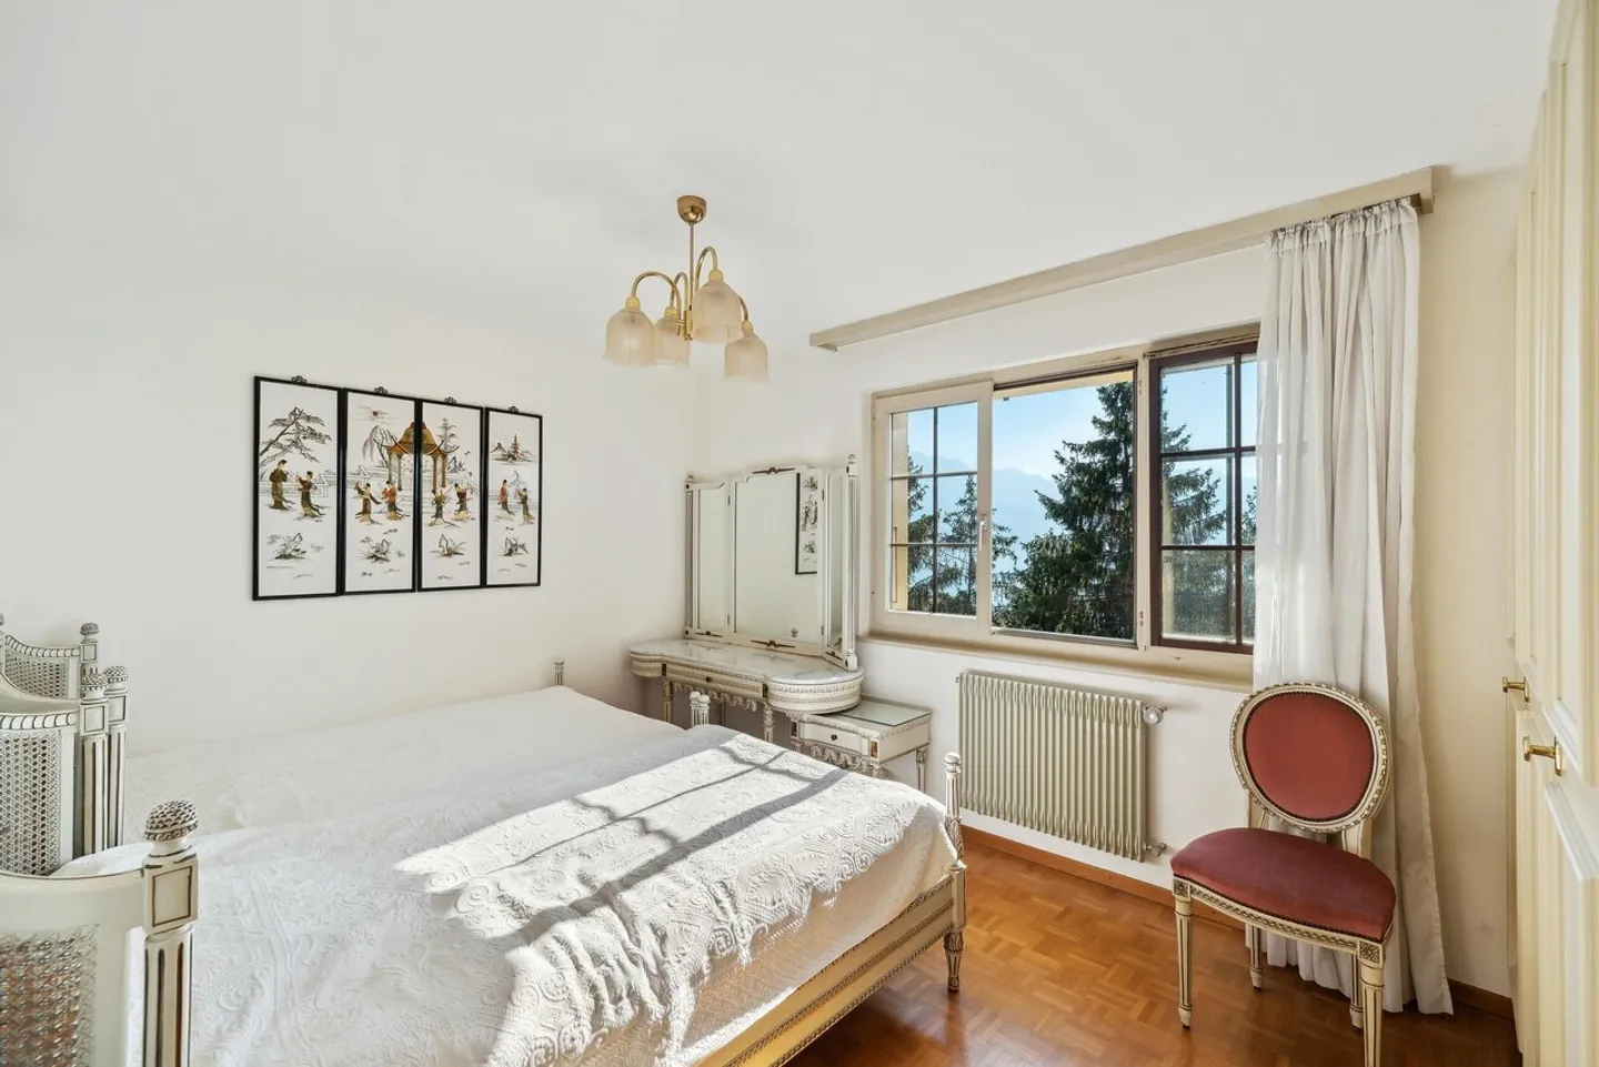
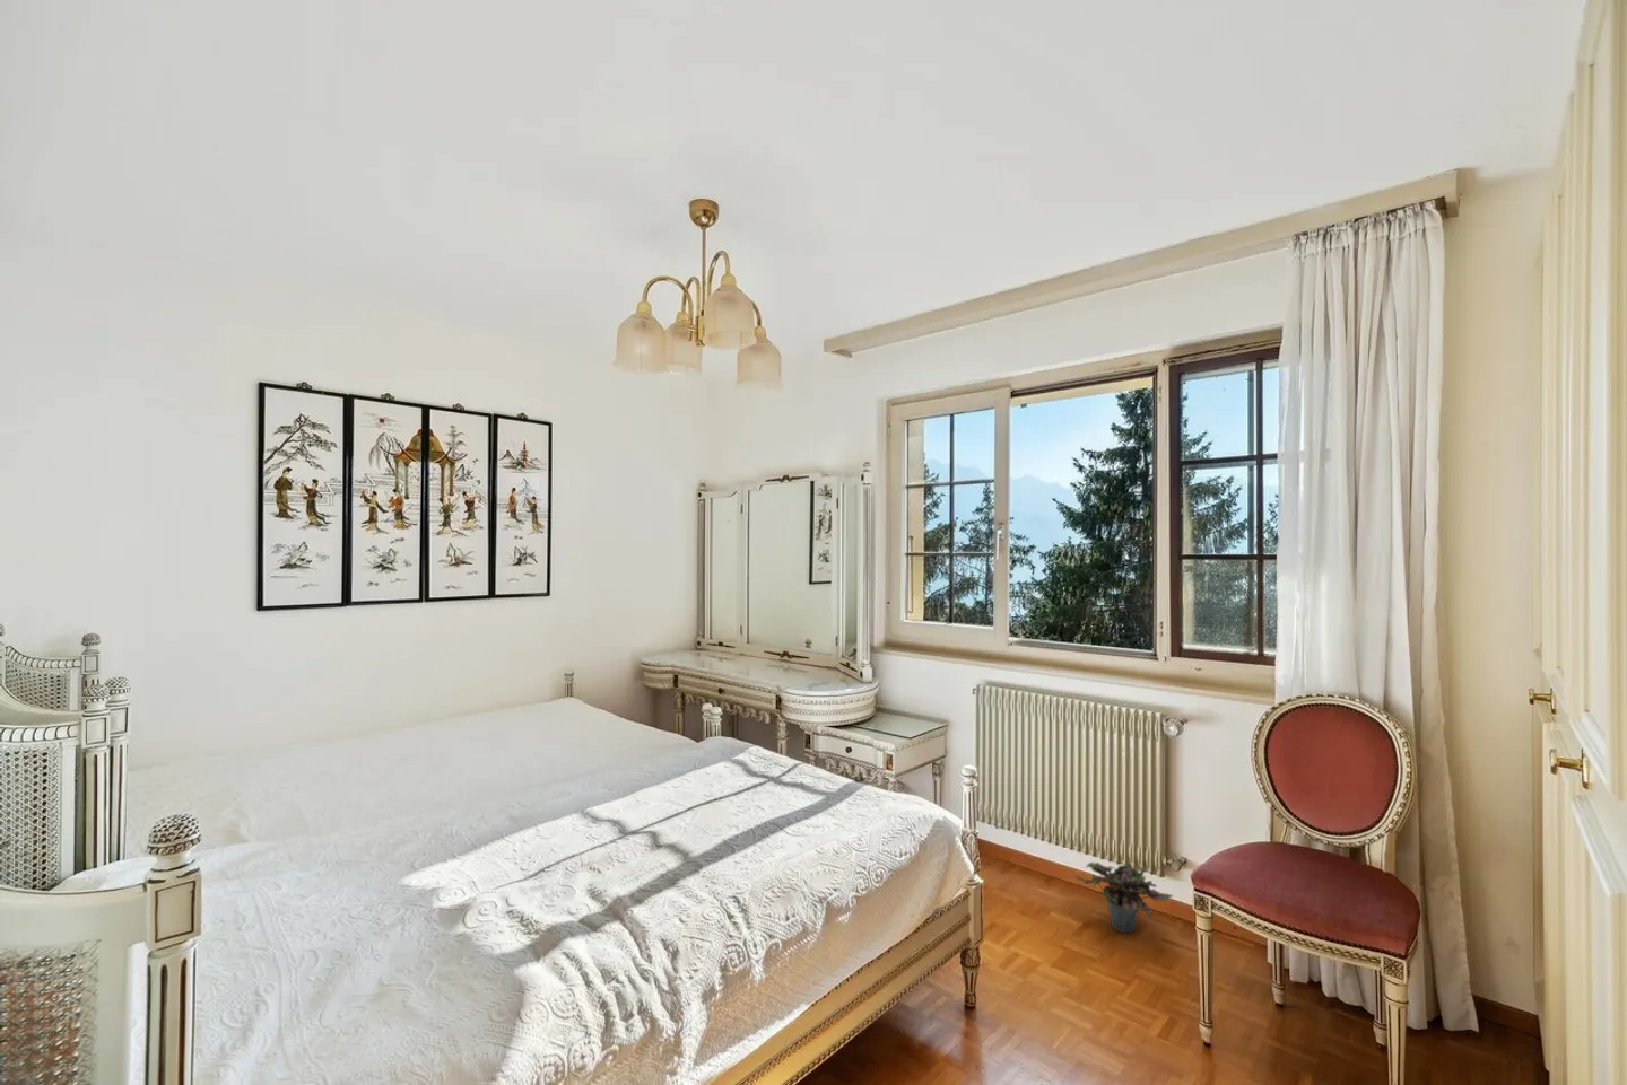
+ potted plant [1075,861,1174,934]
